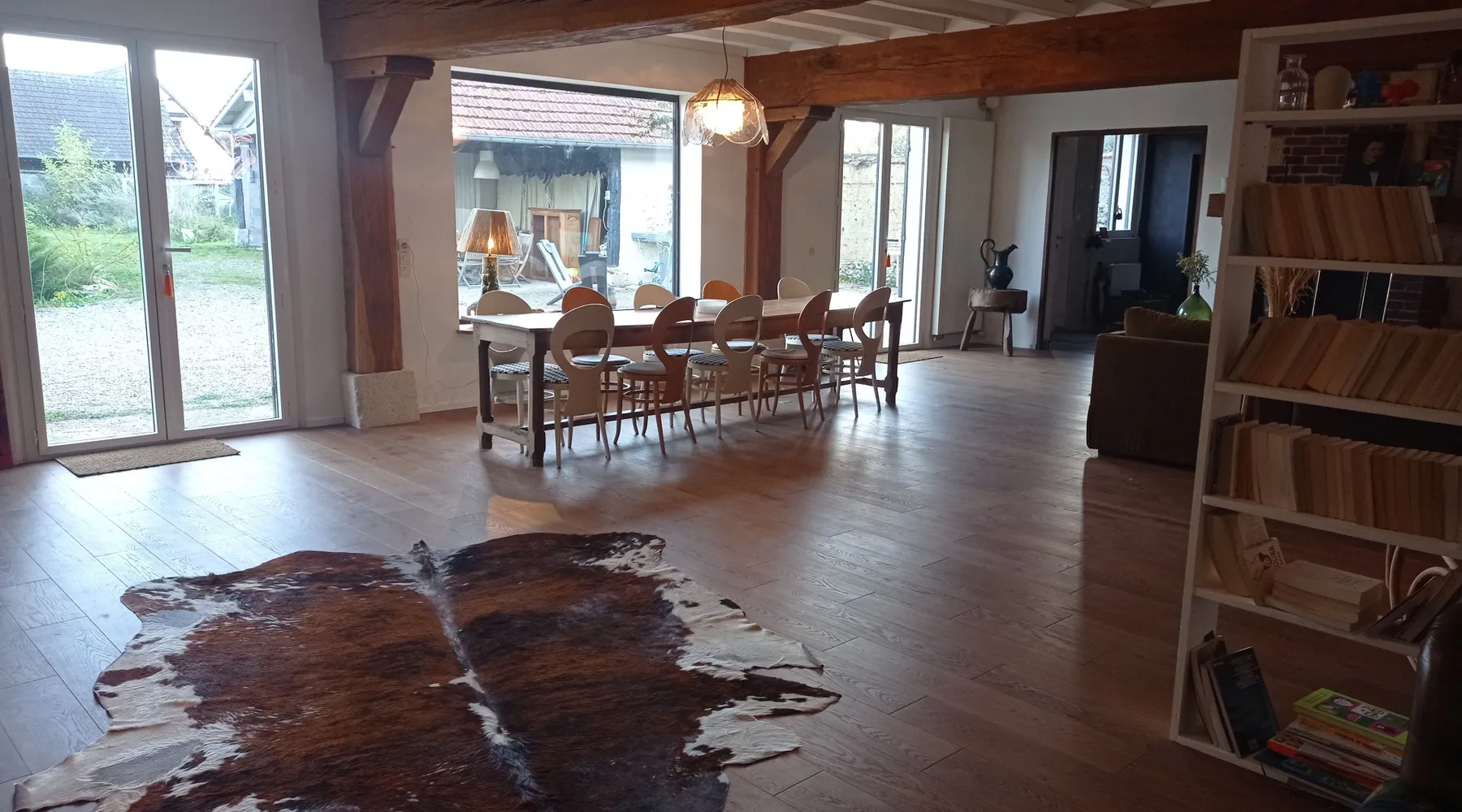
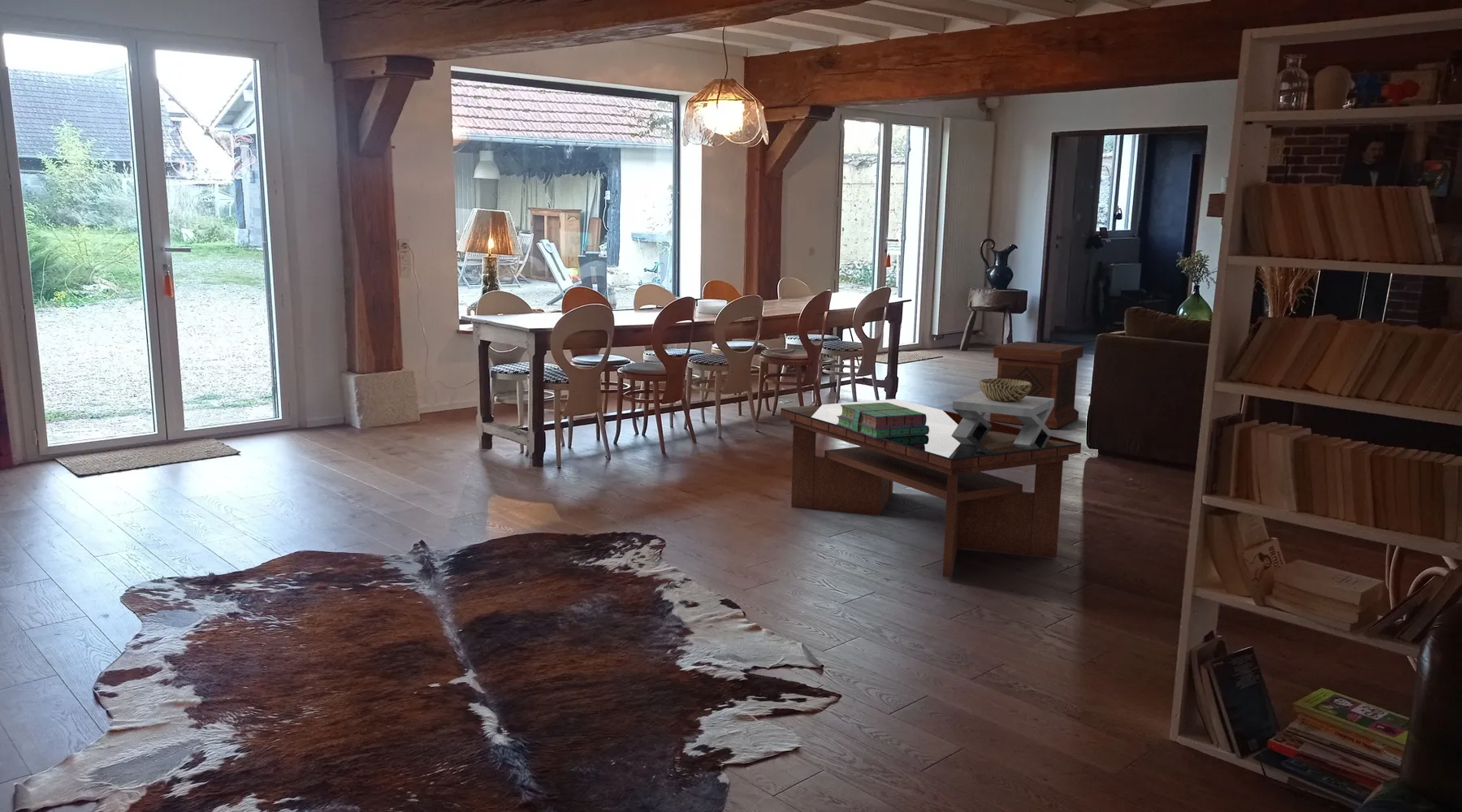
+ coffee table [780,398,1082,578]
+ decorative bowl [951,378,1054,445]
+ stack of books [837,403,929,438]
+ side table [989,340,1084,430]
